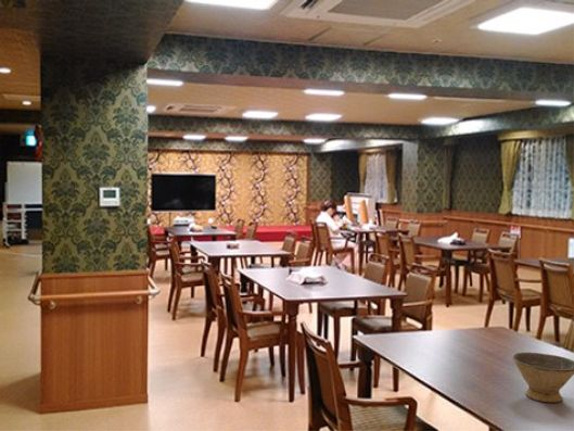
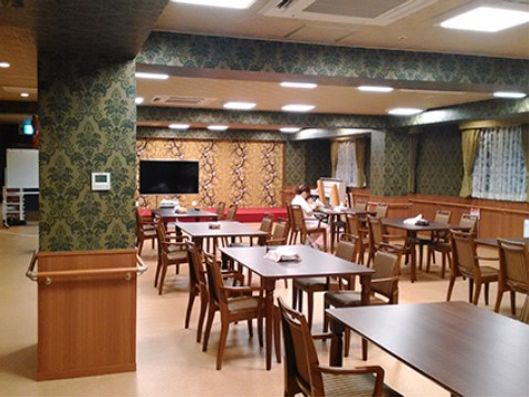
- bowl [511,352,574,403]
